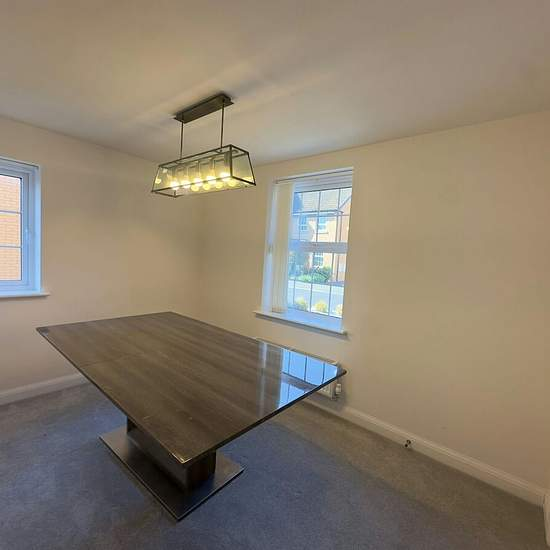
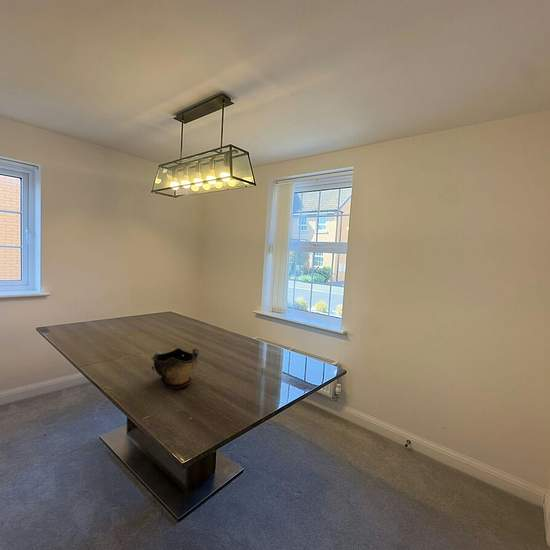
+ decorative bowl [150,347,199,389]
